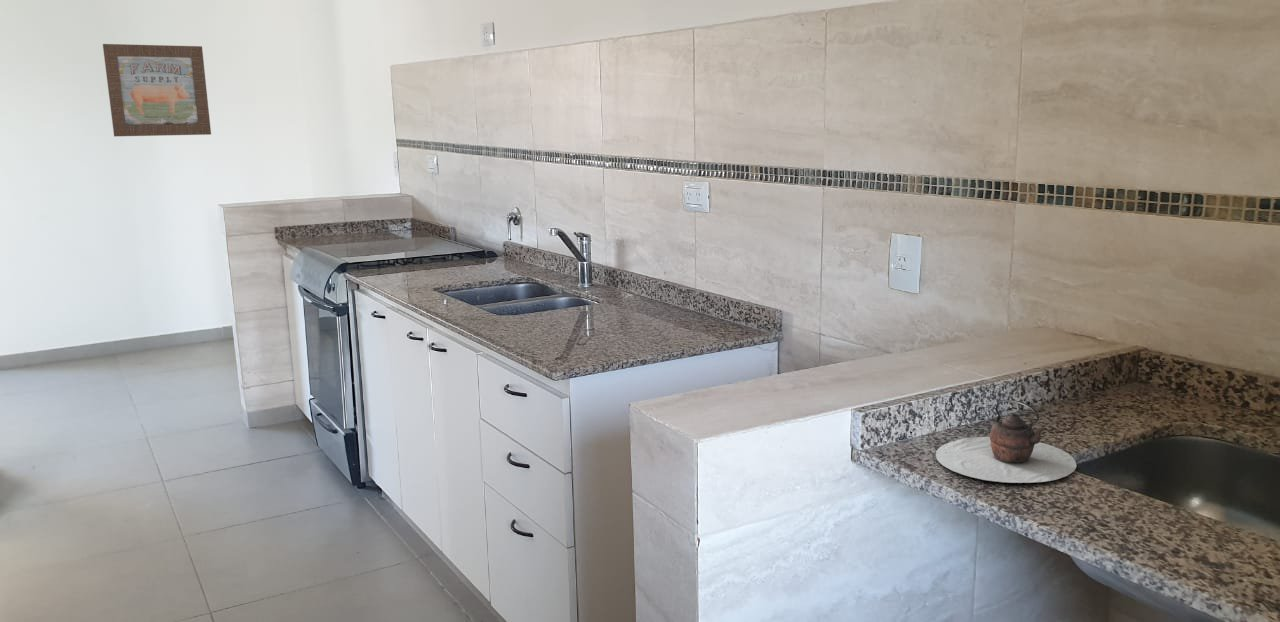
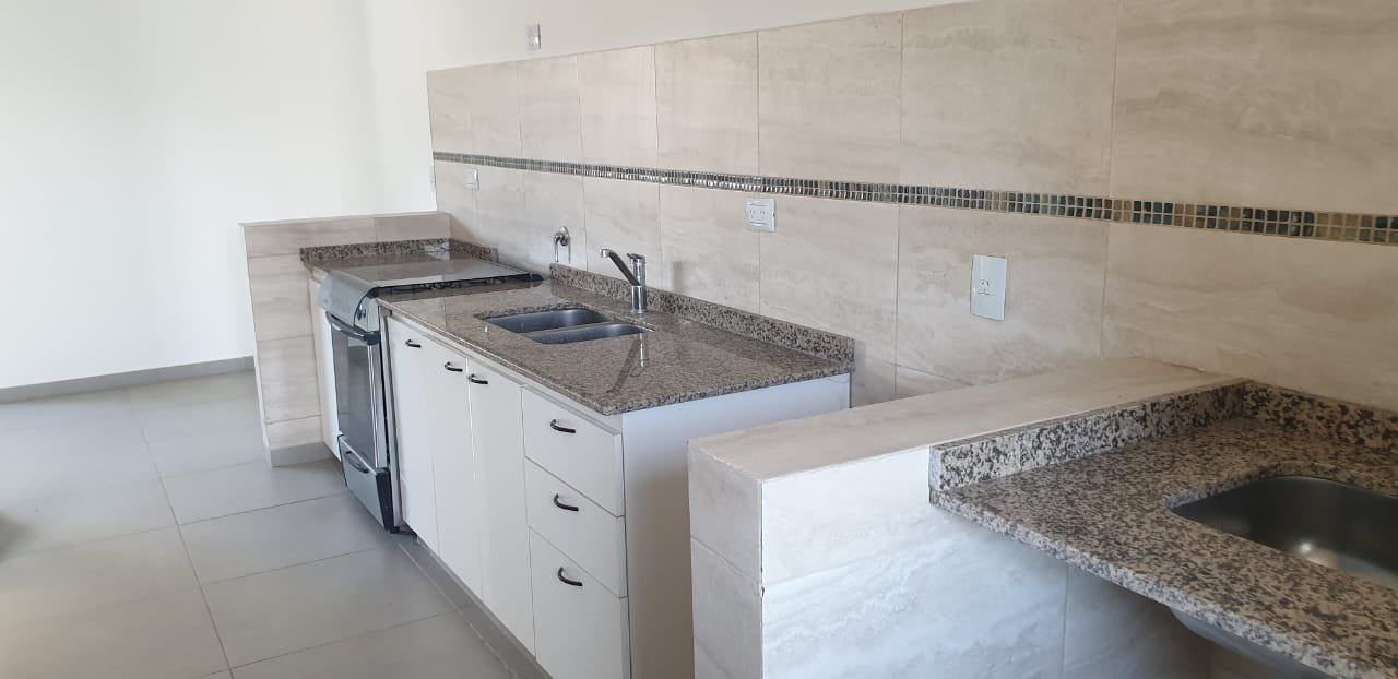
- wall art [102,43,212,137]
- teapot [935,399,1077,484]
